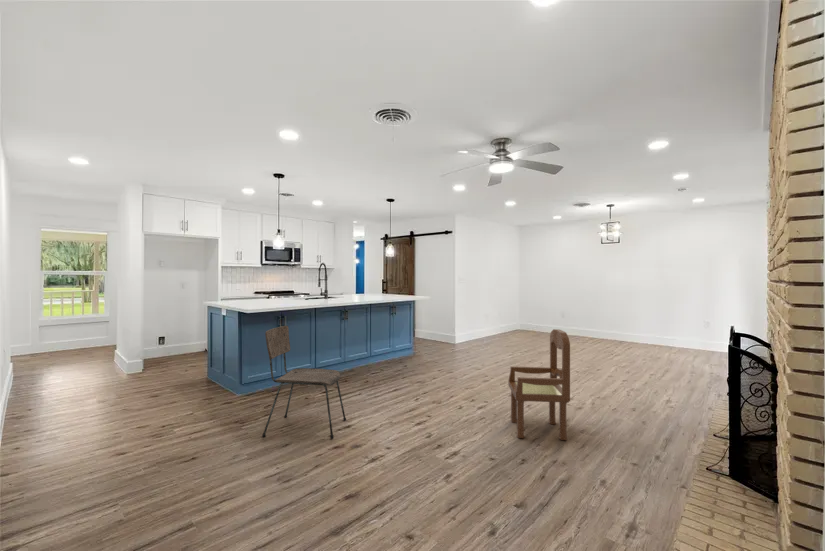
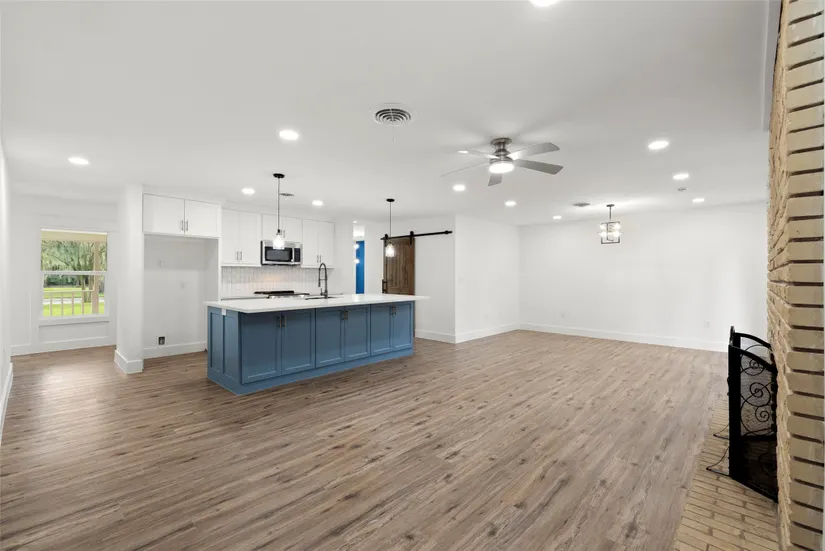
- dining chair [507,328,571,441]
- dining chair [261,325,347,440]
